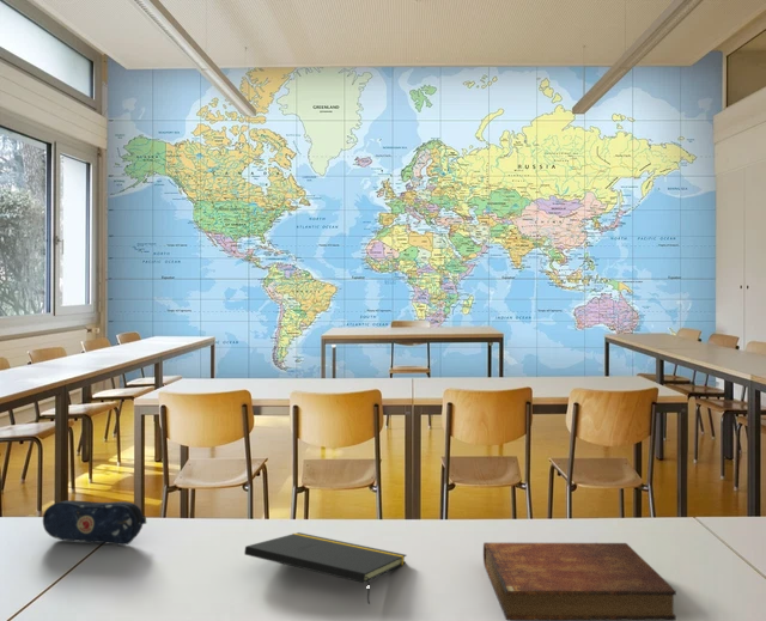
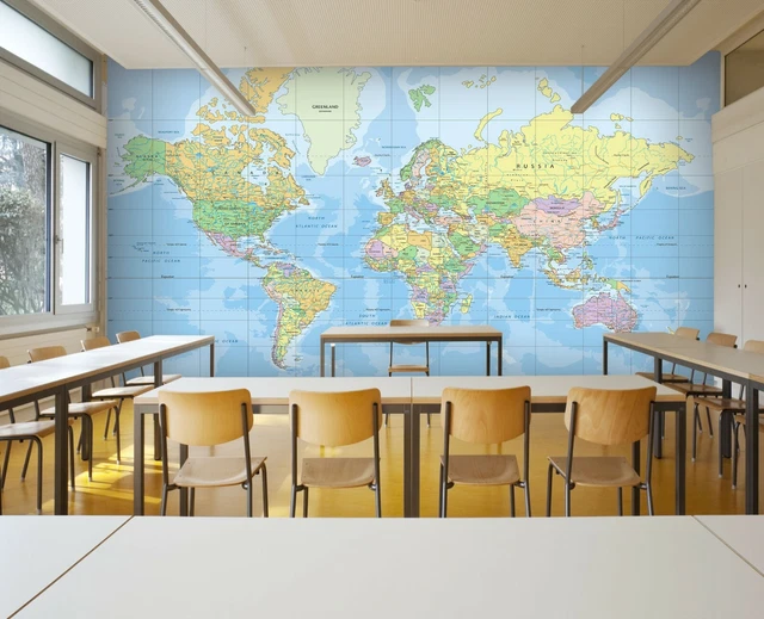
- bible [482,542,677,621]
- pencil case [42,499,147,547]
- notepad [243,531,408,605]
